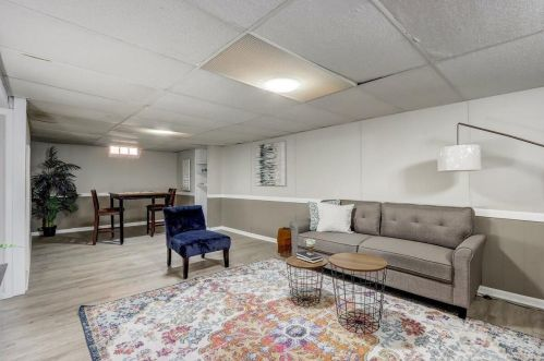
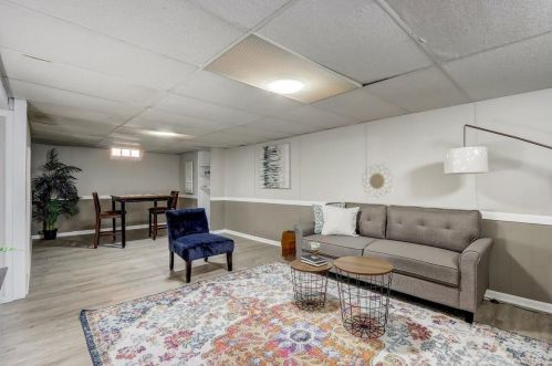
+ decorative wall piece [361,163,394,198]
